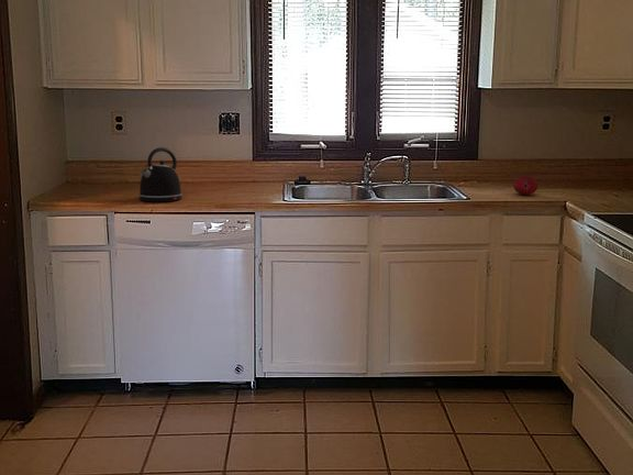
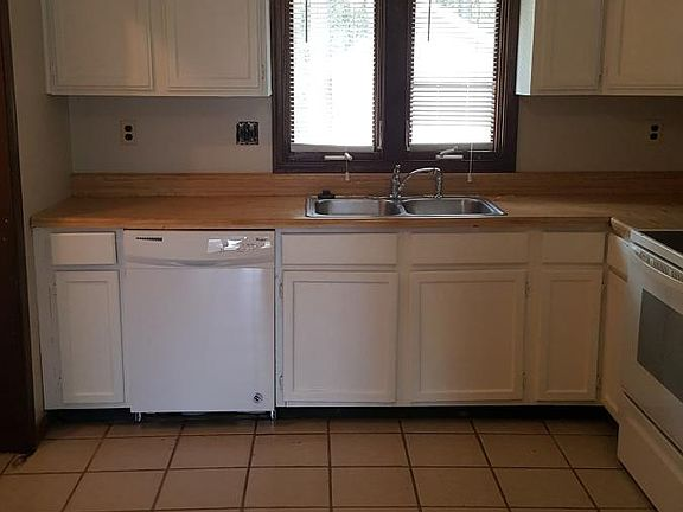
- kettle [137,146,182,202]
- fruit [513,175,538,196]
